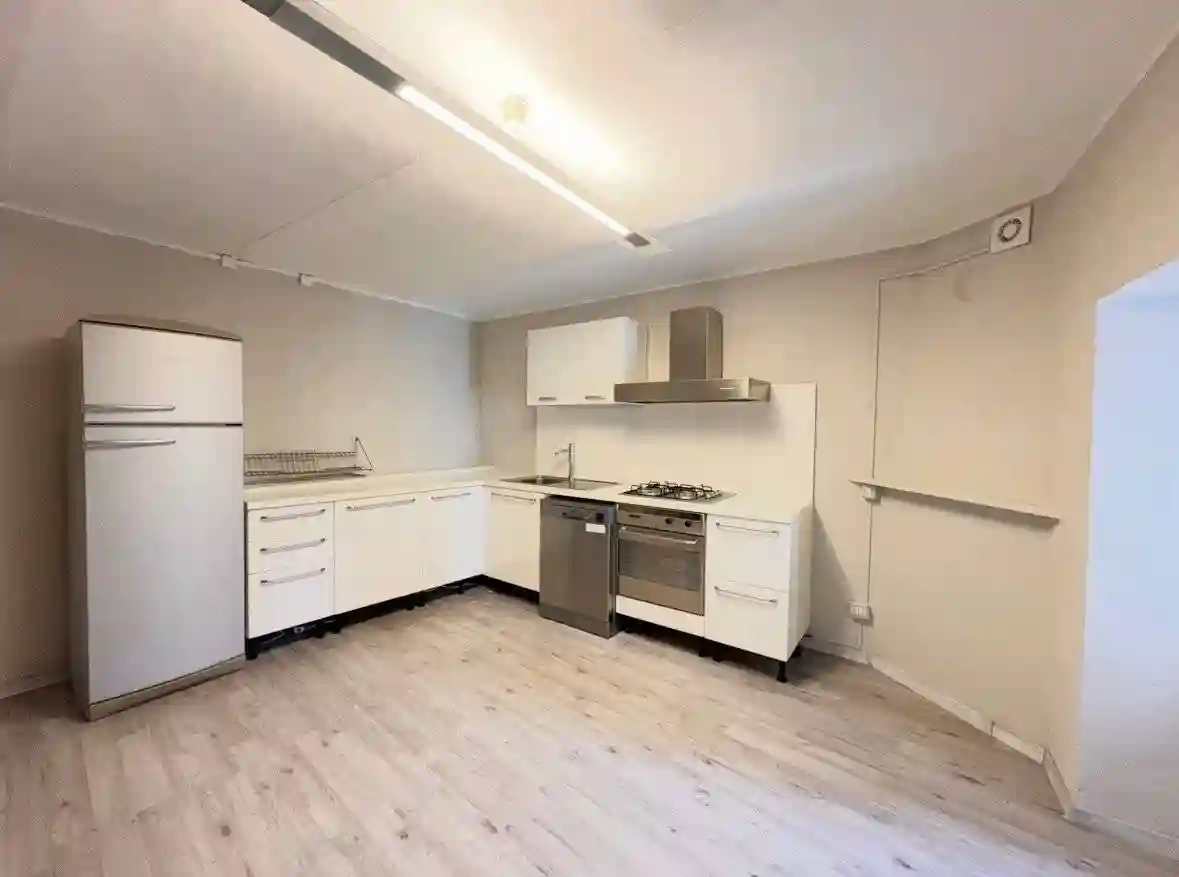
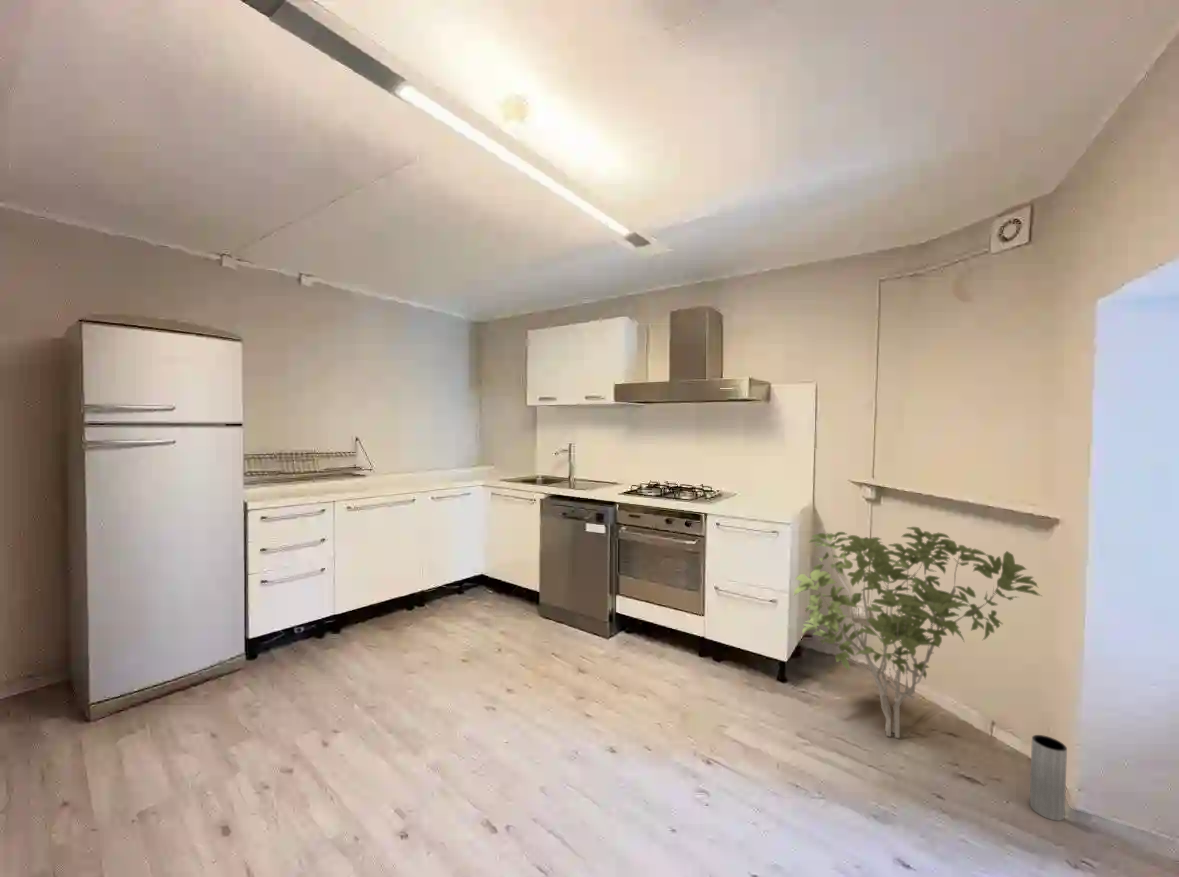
+ vase [1029,734,1068,822]
+ shrub [793,526,1042,739]
